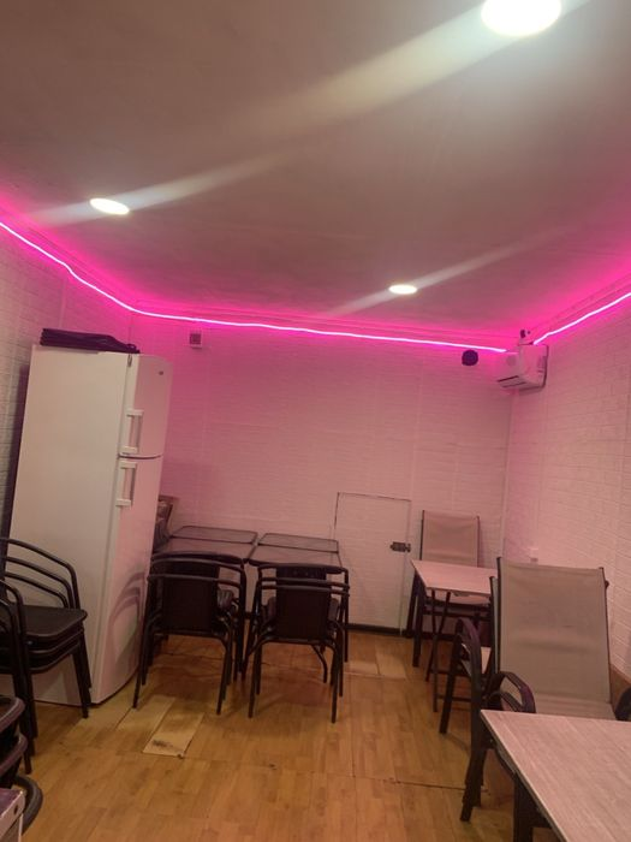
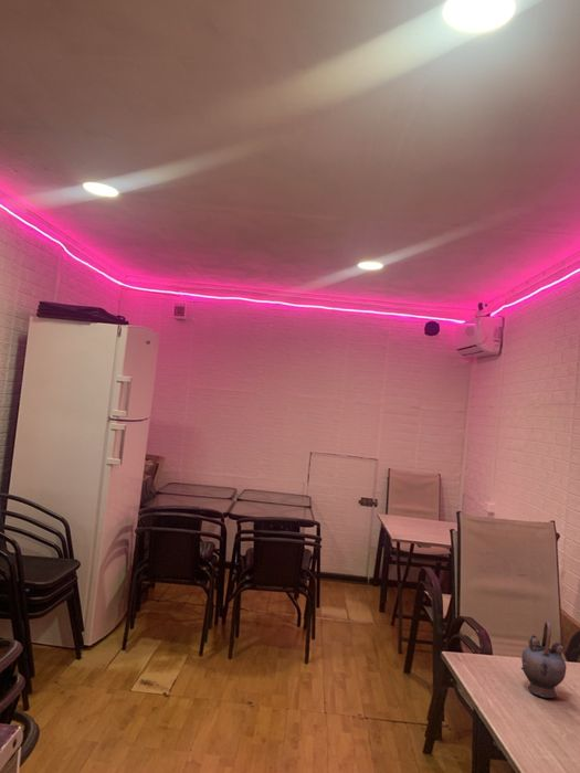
+ teapot [520,620,568,699]
